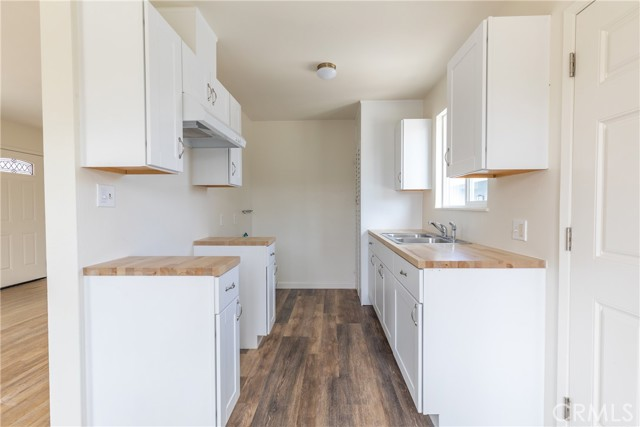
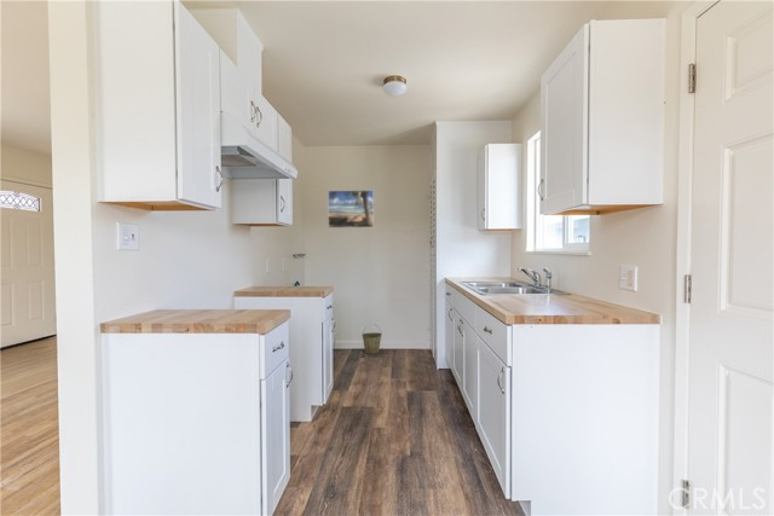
+ bucket [360,324,383,355]
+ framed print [327,189,375,230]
